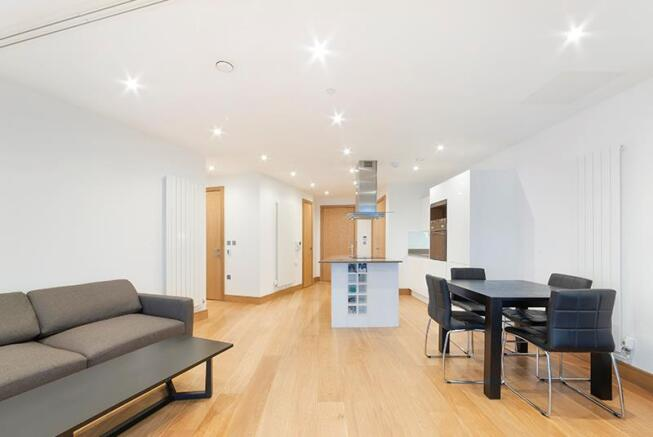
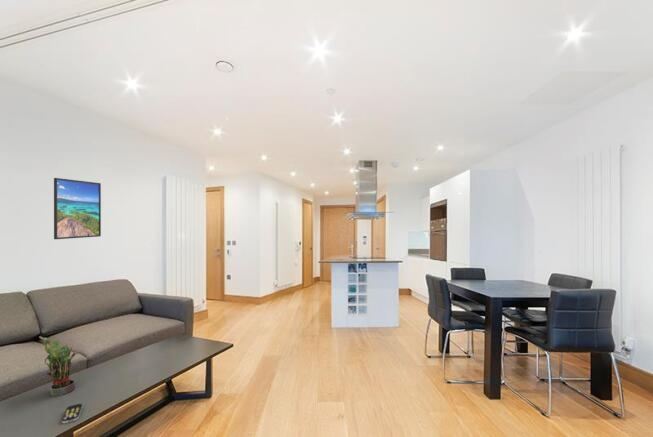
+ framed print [53,177,102,240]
+ remote control [61,403,83,424]
+ potted plant [38,335,83,397]
